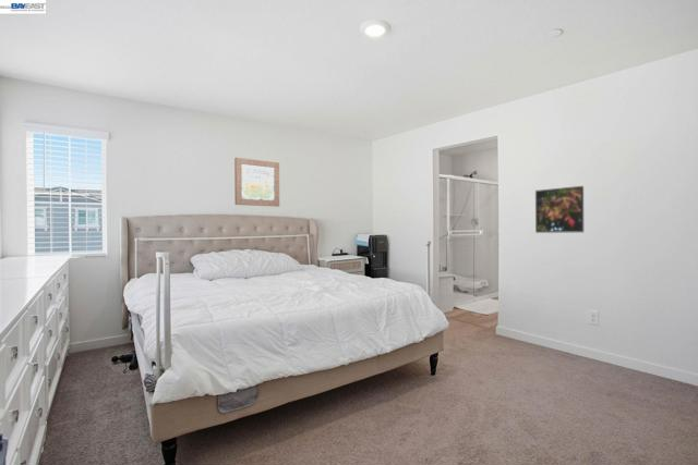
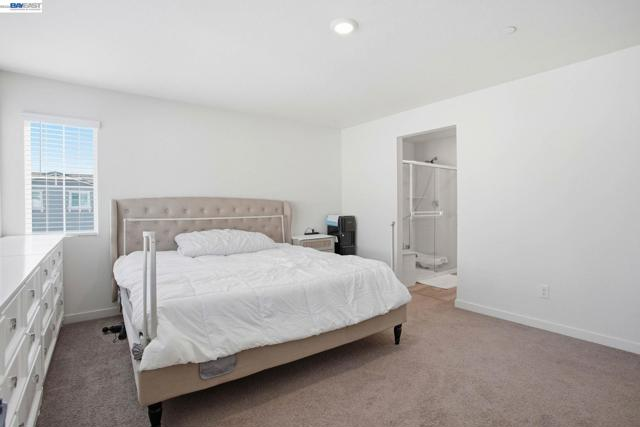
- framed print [534,185,585,234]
- wall art [233,157,280,208]
